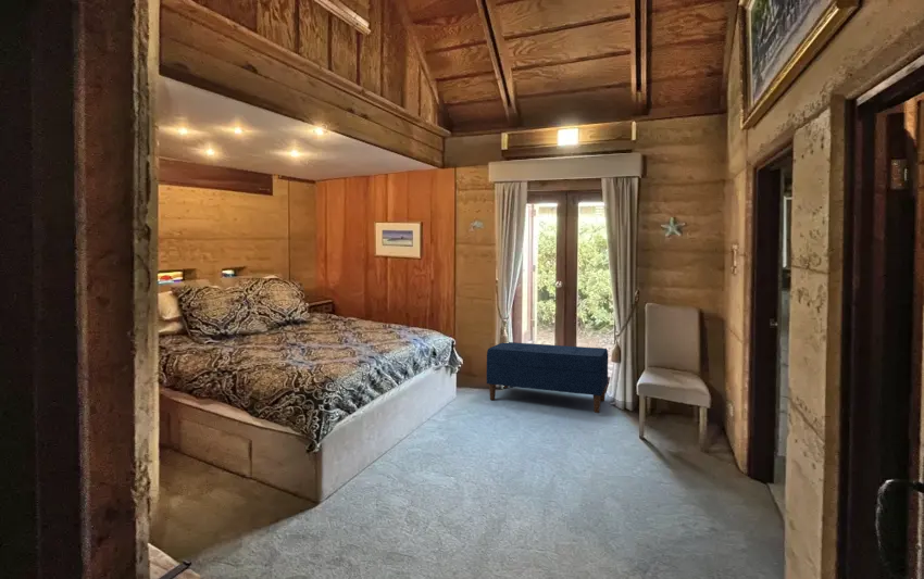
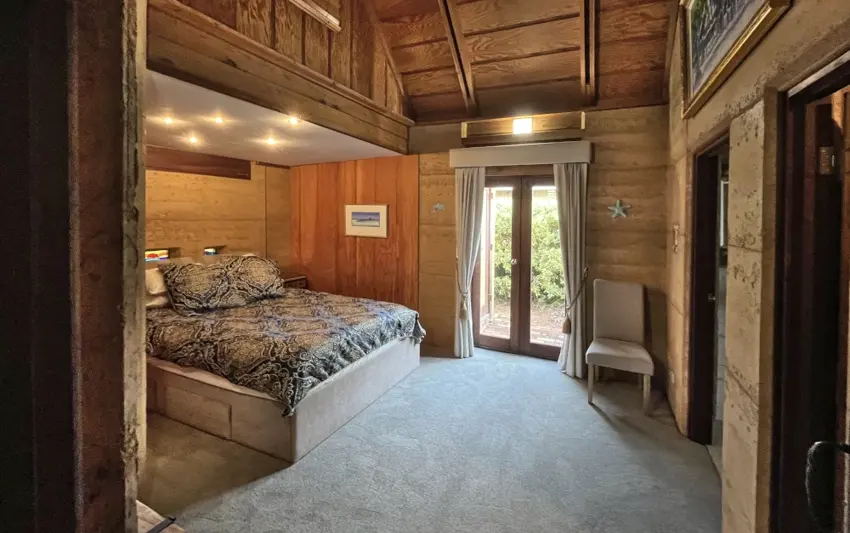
- bench [486,341,609,414]
